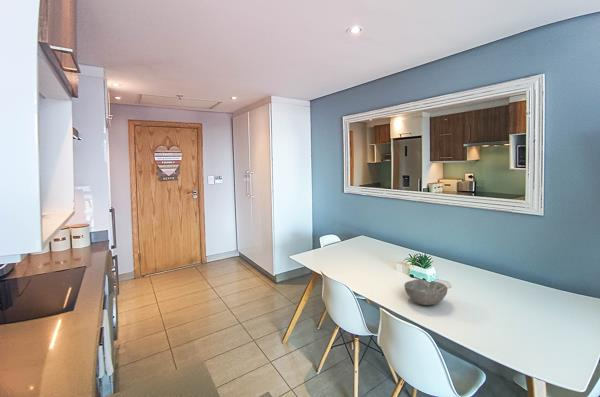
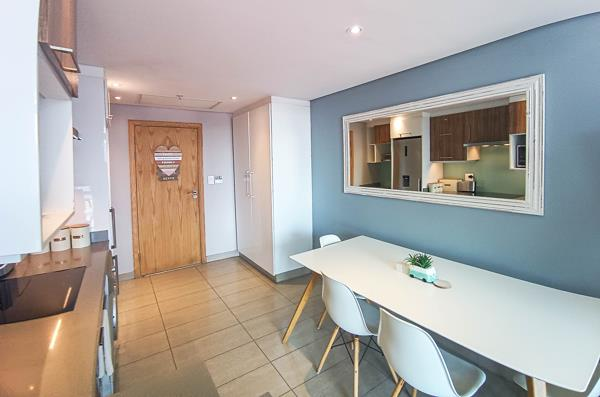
- bowl [403,278,448,306]
